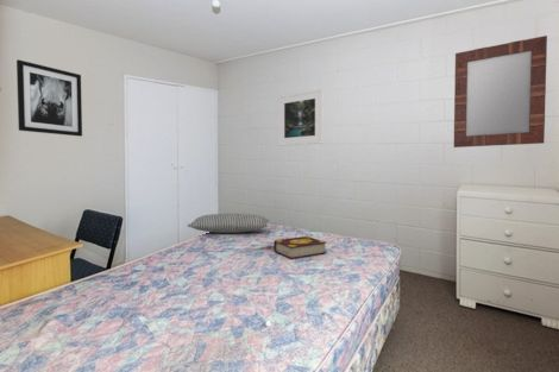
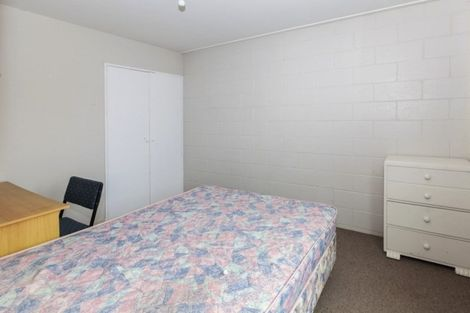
- book [274,235,327,260]
- wall art [15,58,83,138]
- home mirror [453,34,548,149]
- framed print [277,88,325,147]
- pillow [186,213,270,234]
